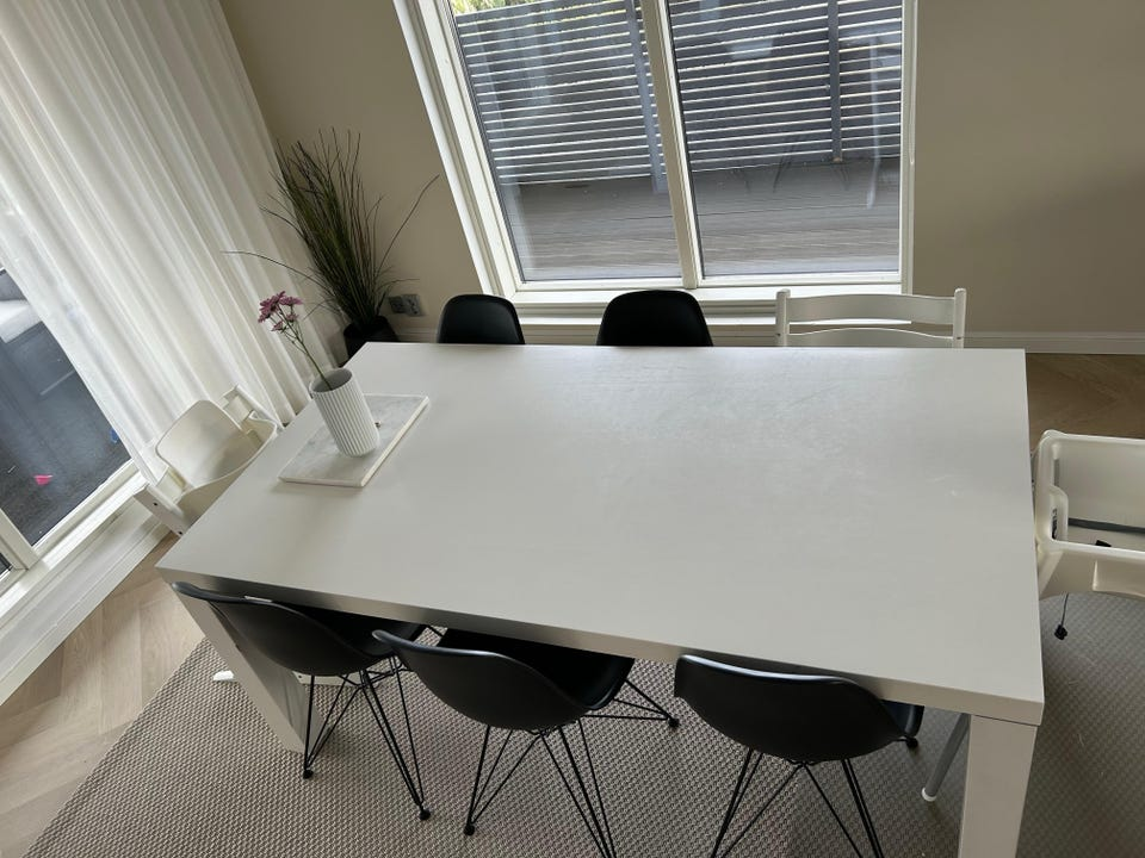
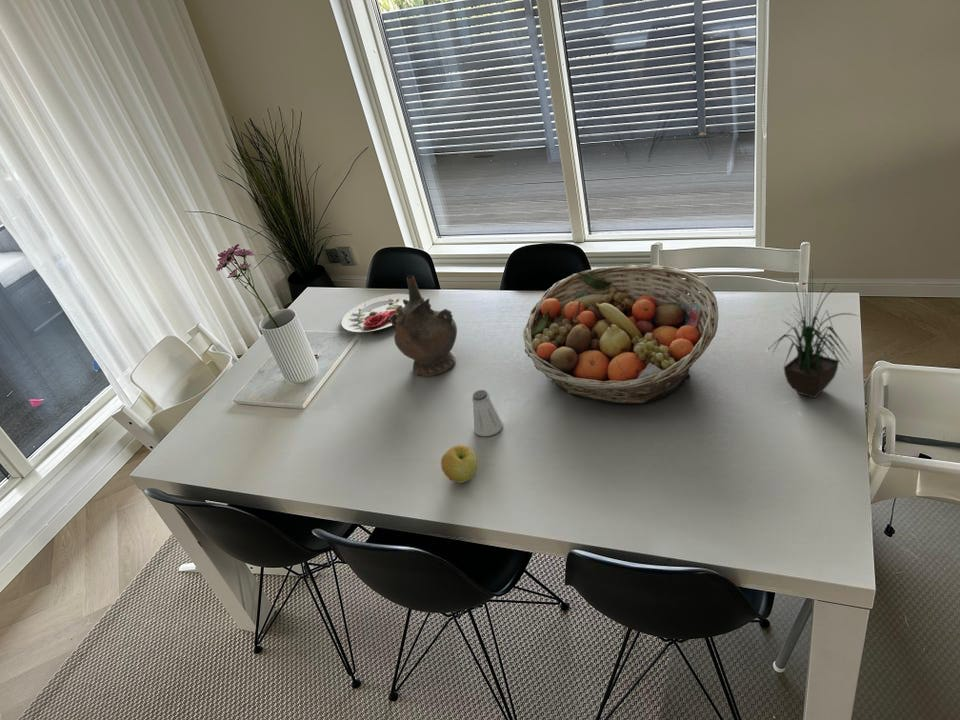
+ fruit basket [522,263,719,405]
+ potted plant [769,270,863,399]
+ plate [340,293,409,333]
+ ceremonial vessel [389,275,458,377]
+ saltshaker [471,389,504,437]
+ apple [440,444,478,483]
